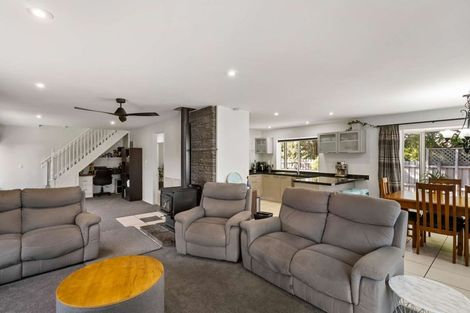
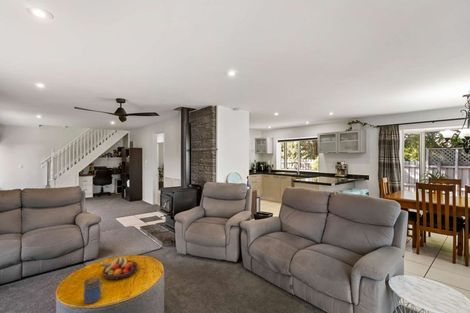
+ fruit bowl [99,256,140,281]
+ jar [83,275,104,305]
